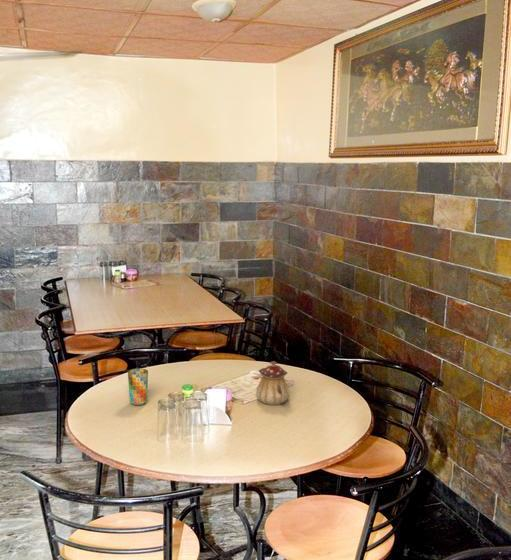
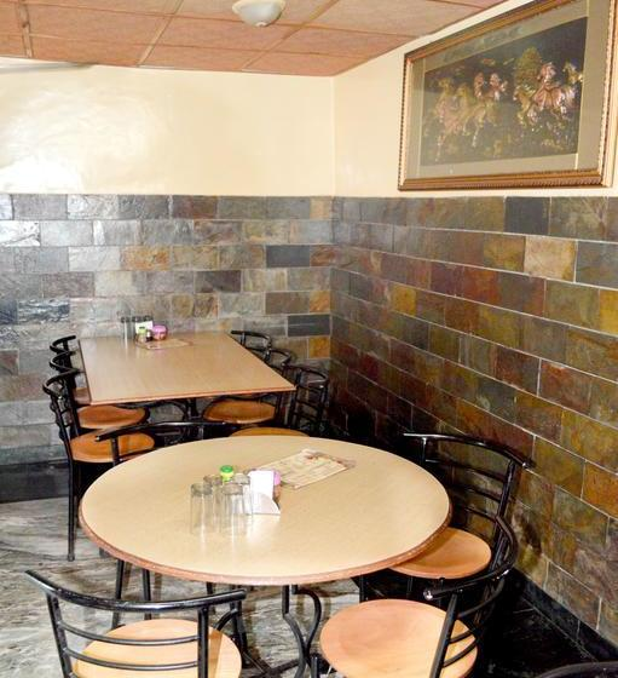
- cup [127,367,149,406]
- teapot [255,360,290,406]
